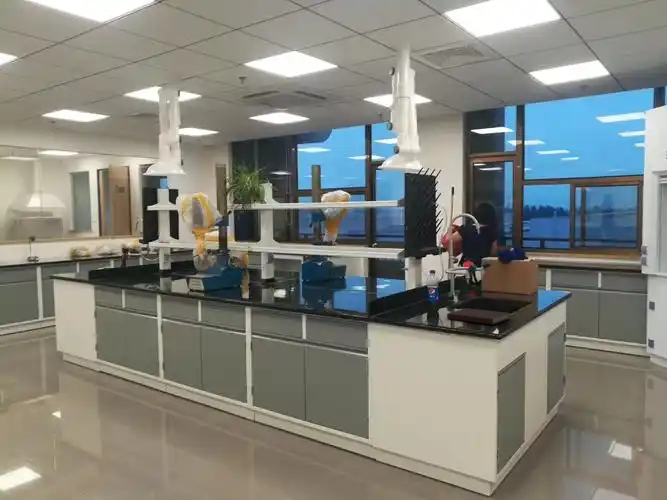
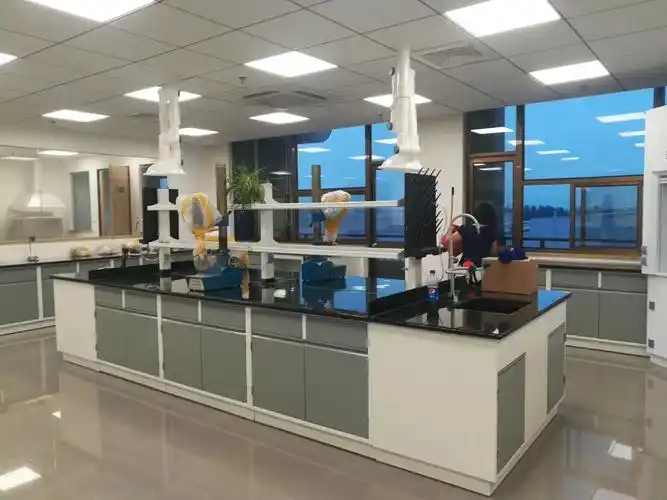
- notebook [446,307,510,326]
